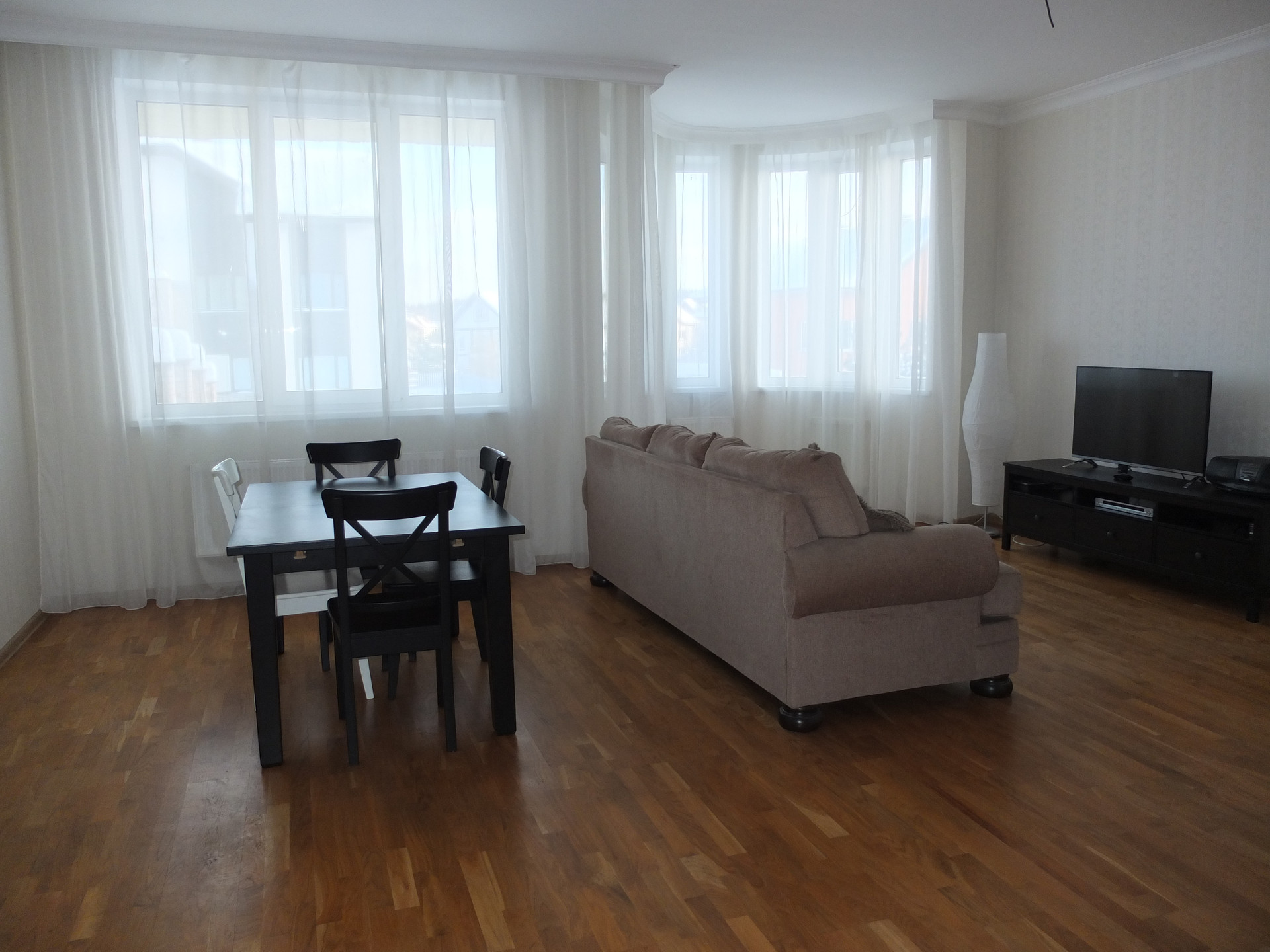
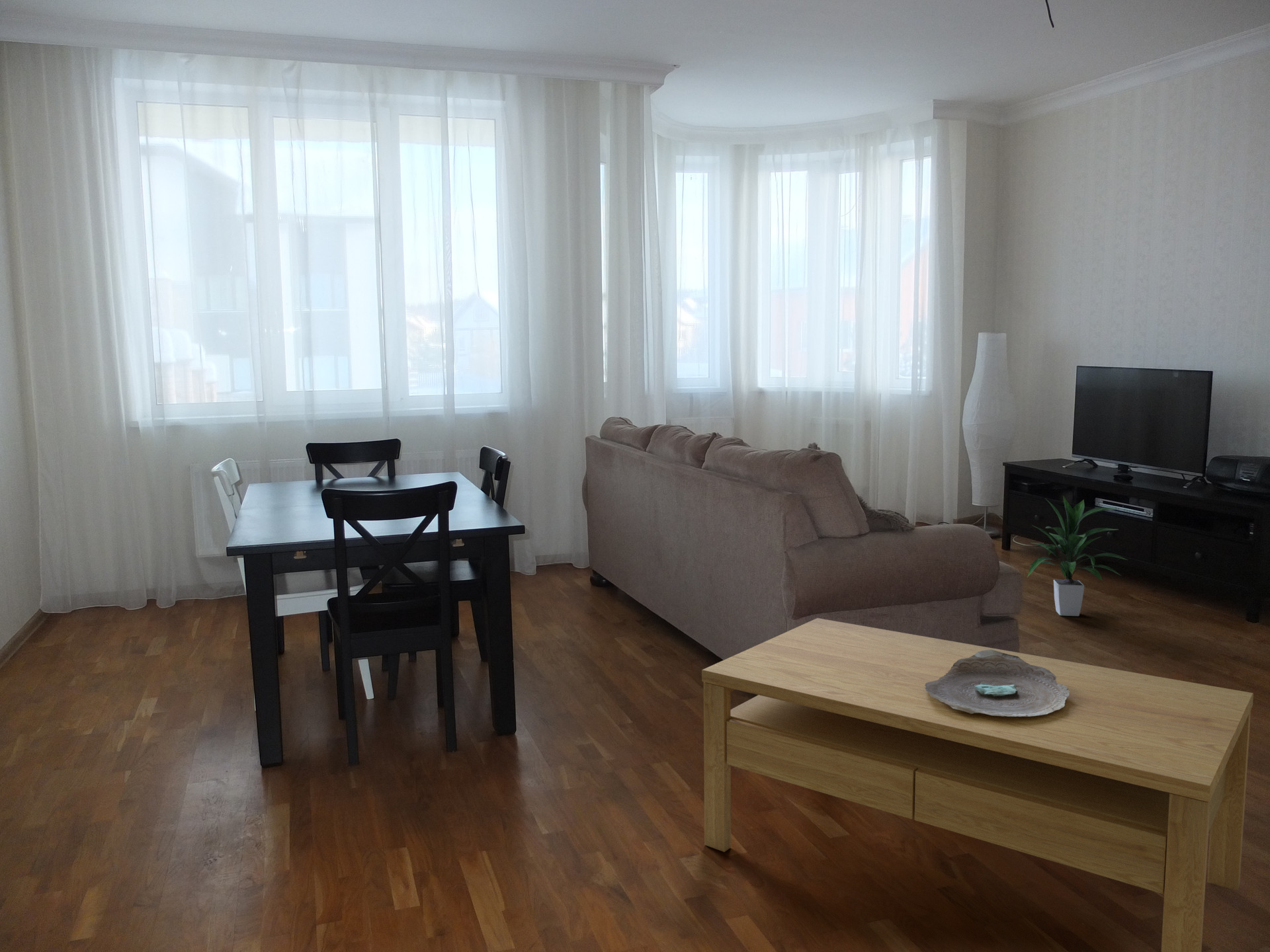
+ indoor plant [1026,495,1128,617]
+ coffee table [701,617,1254,952]
+ decorative bowl [925,650,1070,717]
